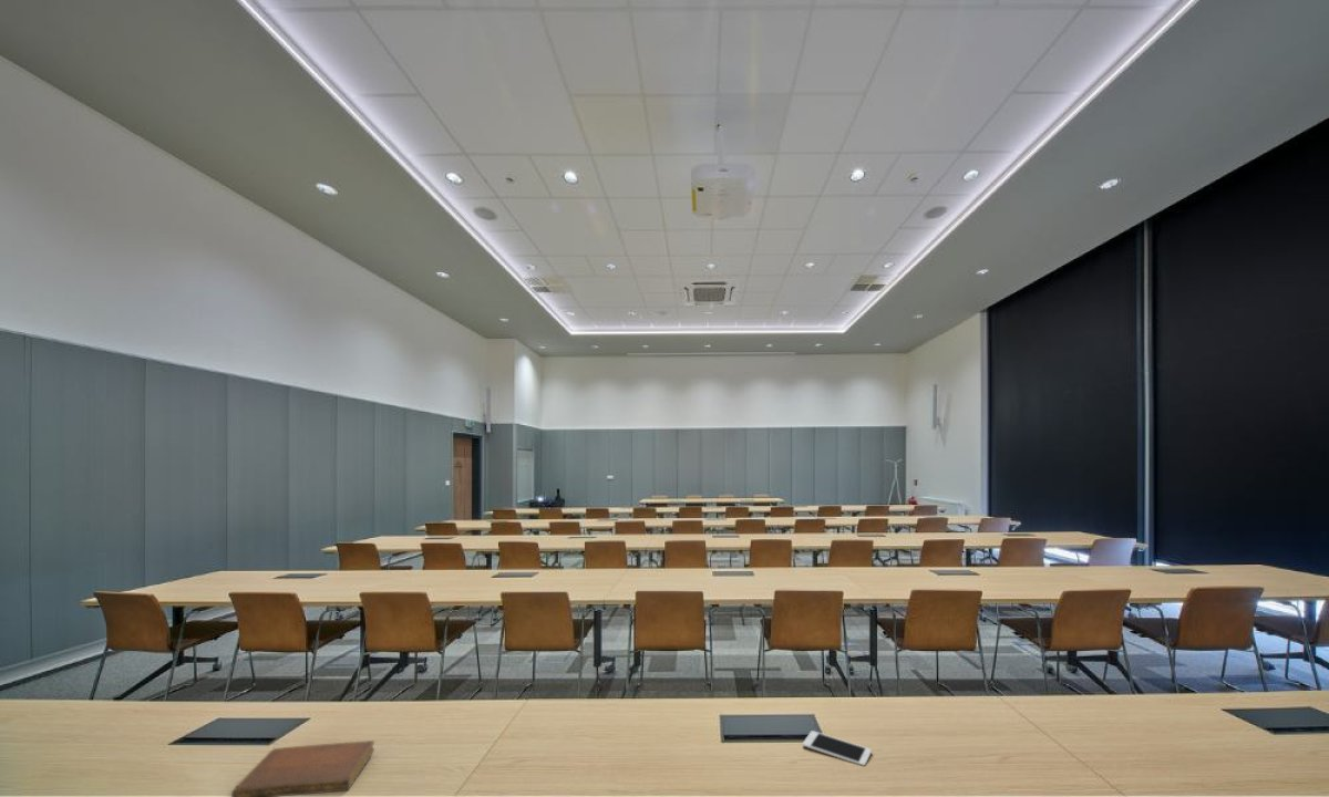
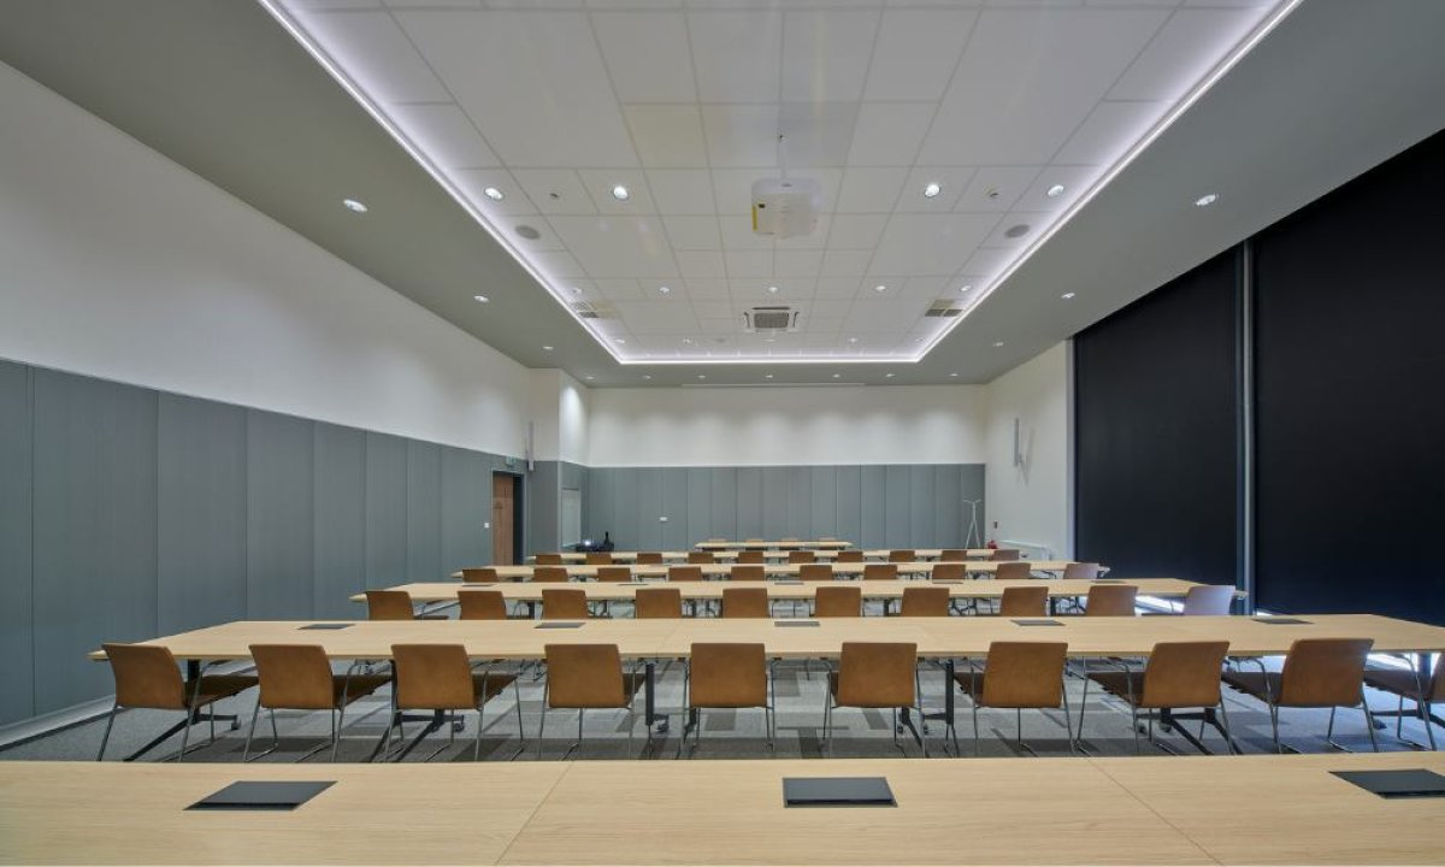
- cell phone [802,729,873,767]
- notebook [230,739,375,797]
